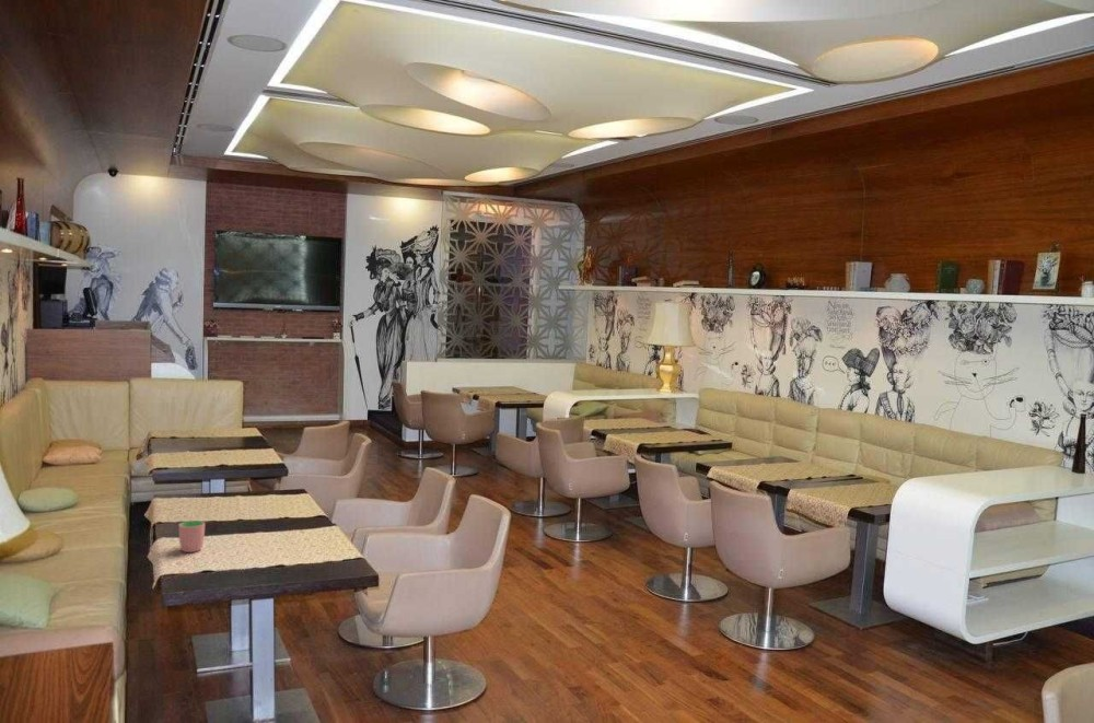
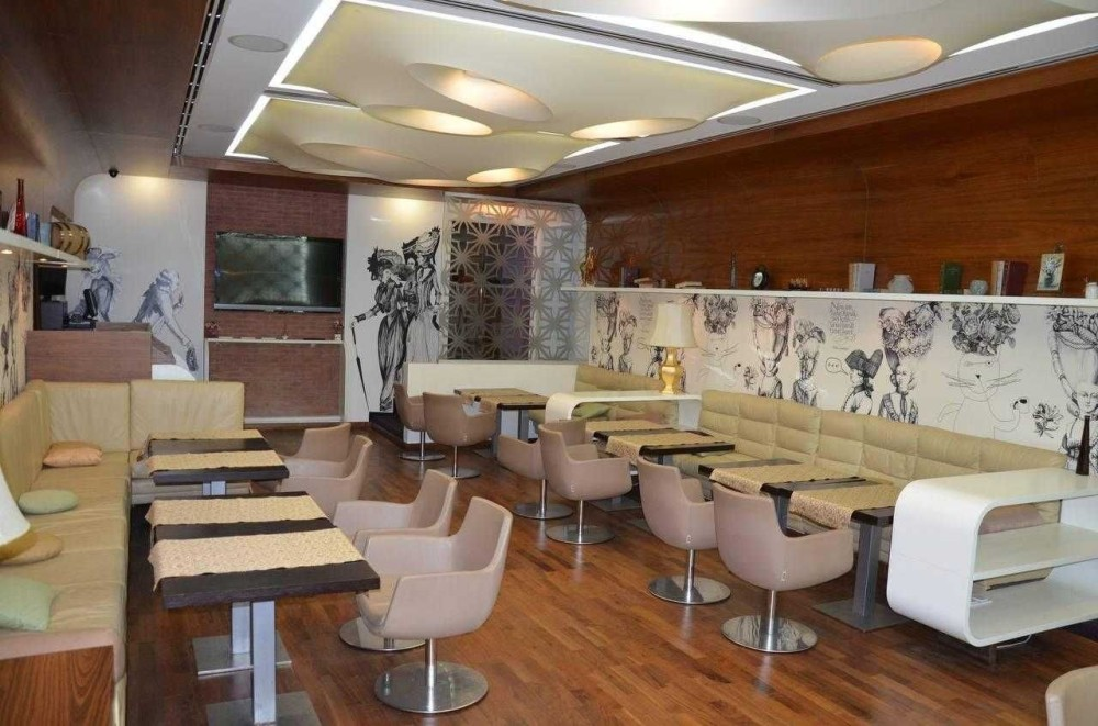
- cup [178,520,206,553]
